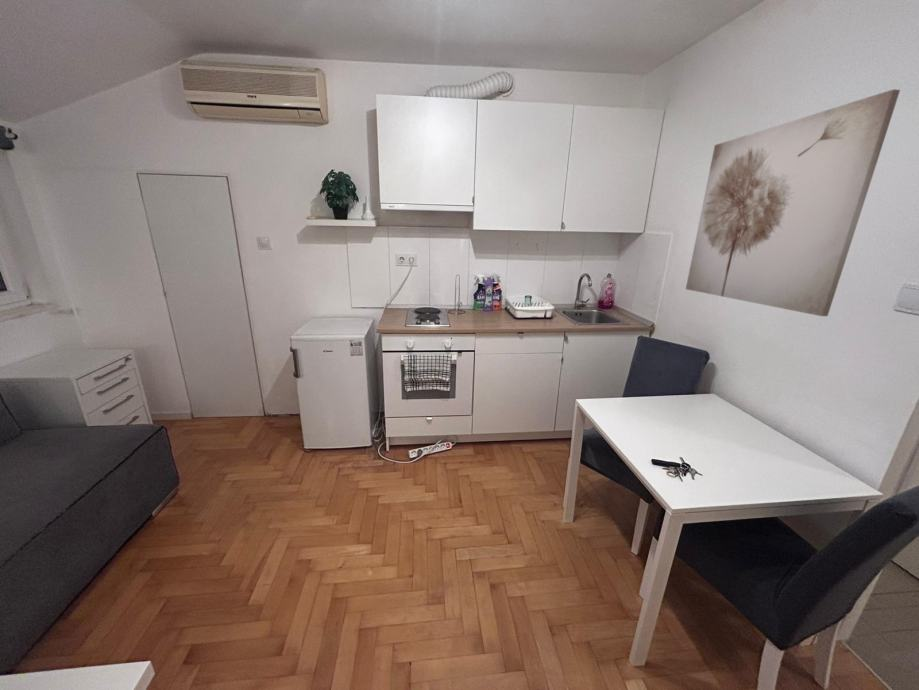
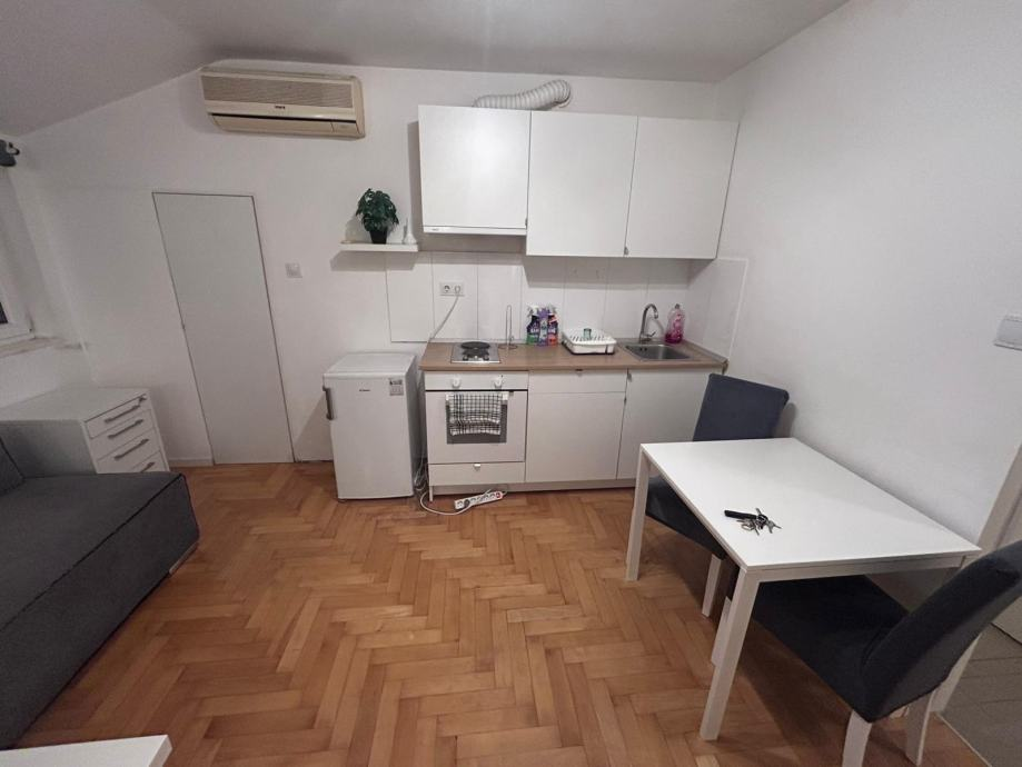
- wall art [685,88,901,317]
